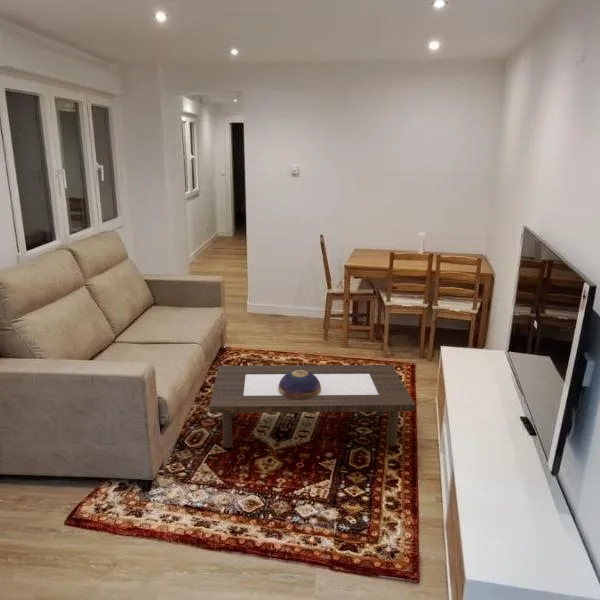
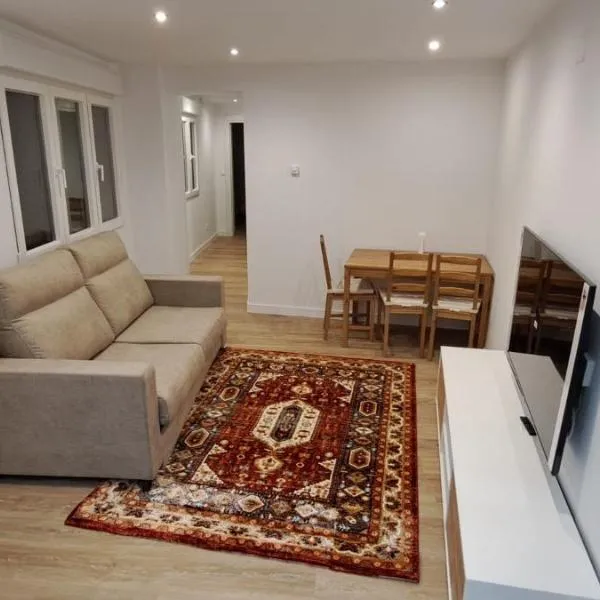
- coffee table [208,364,416,449]
- decorative bowl [278,370,321,398]
